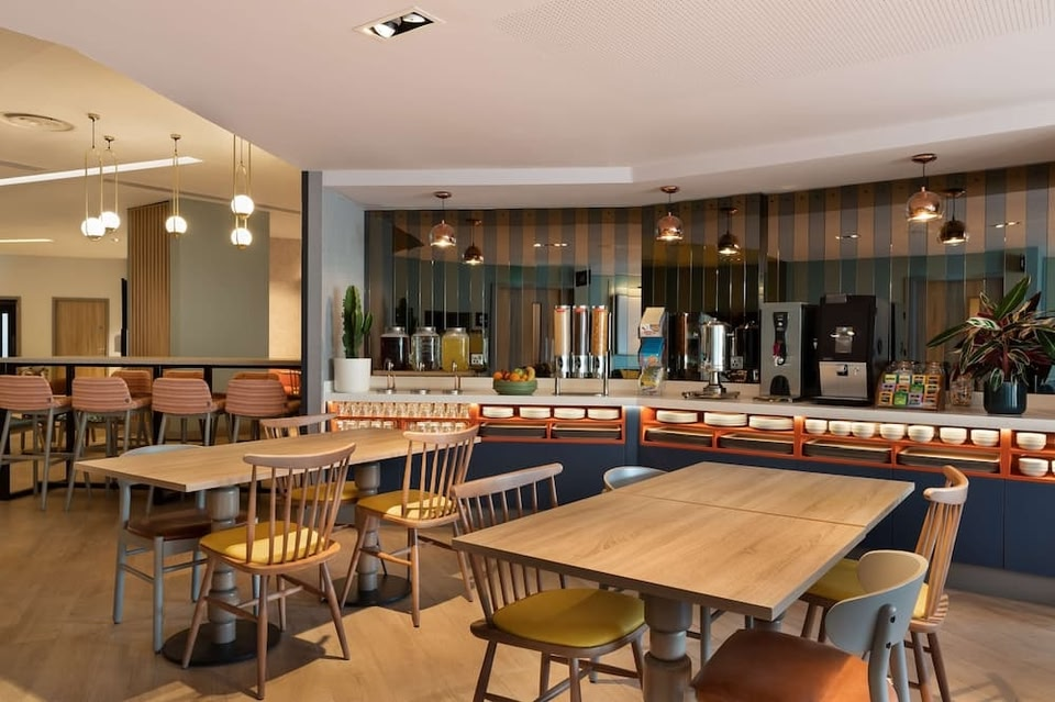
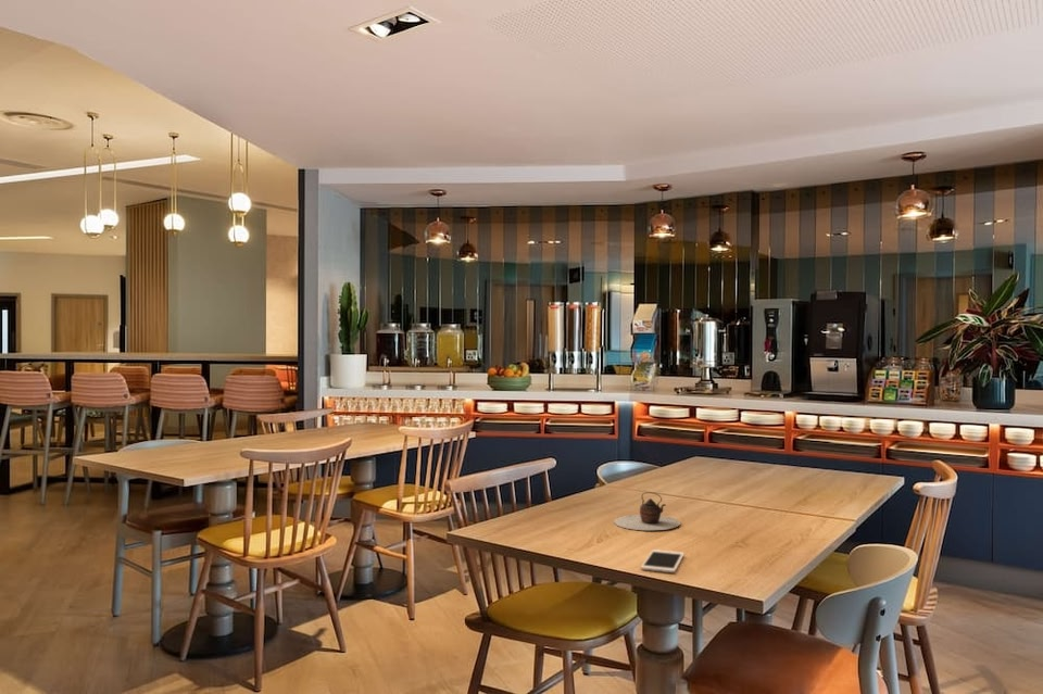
+ teapot [613,491,681,531]
+ cell phone [640,548,686,573]
